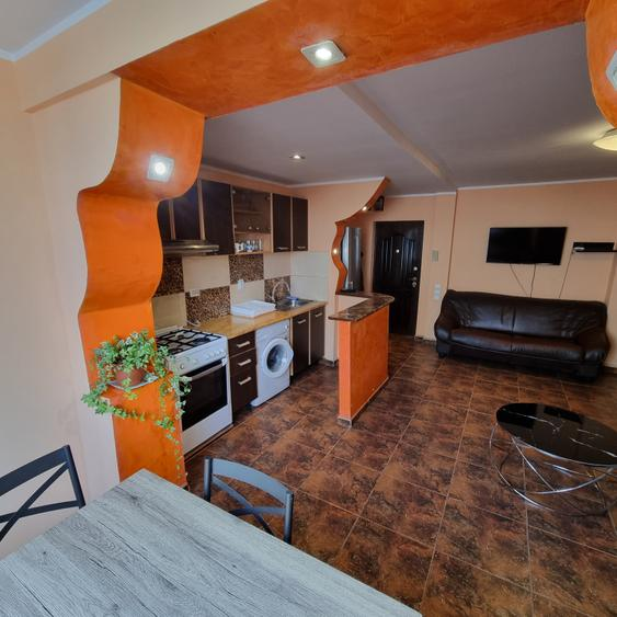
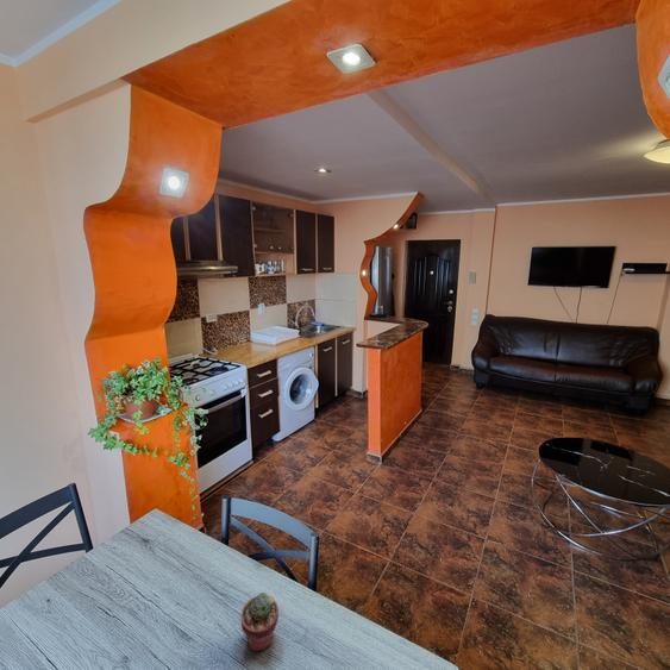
+ potted succulent [240,591,280,652]
